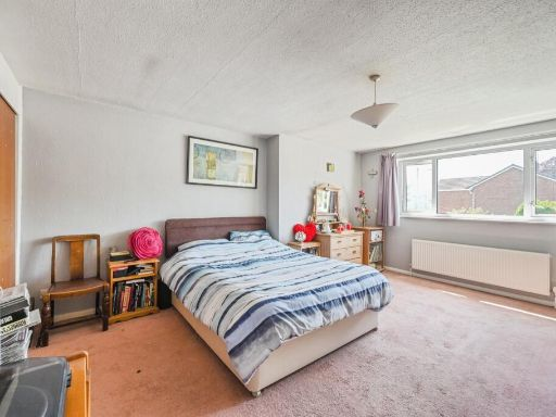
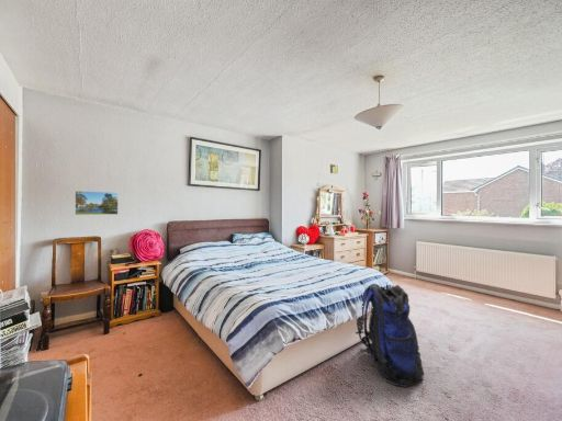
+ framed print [74,190,120,216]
+ backpack [355,283,425,388]
